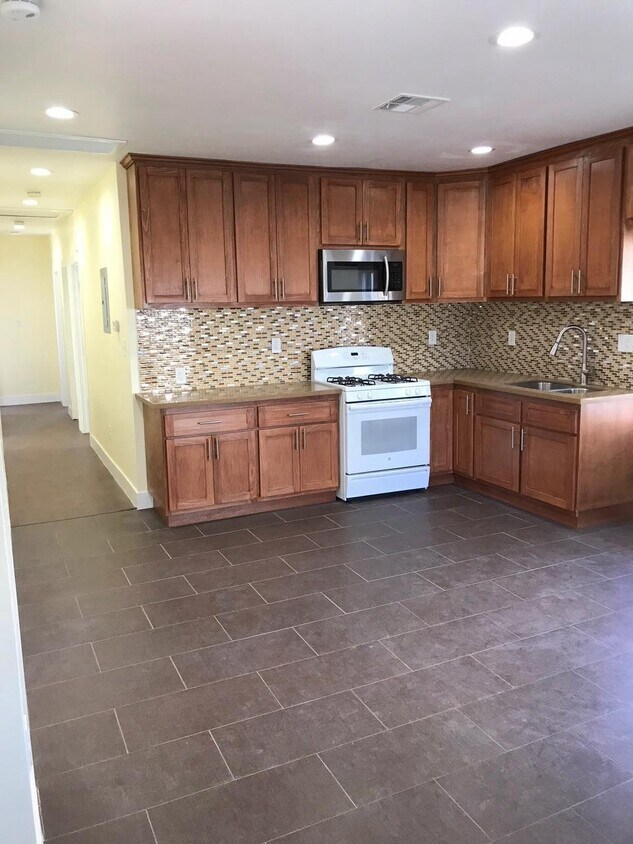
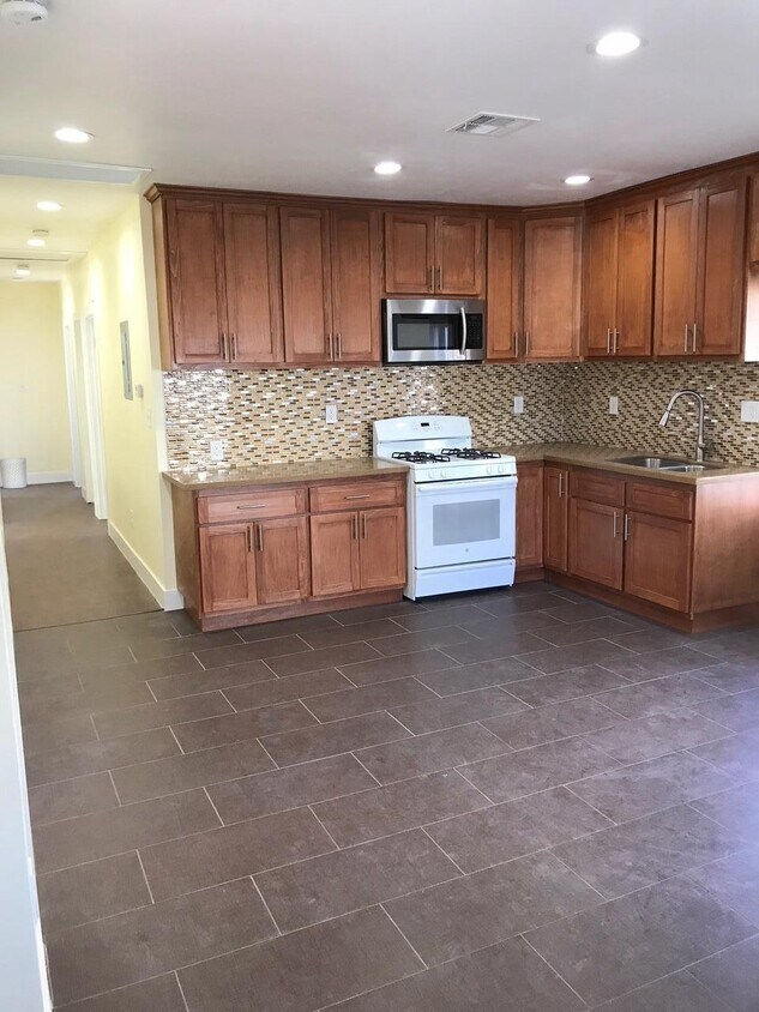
+ waste bin [0,457,28,489]
